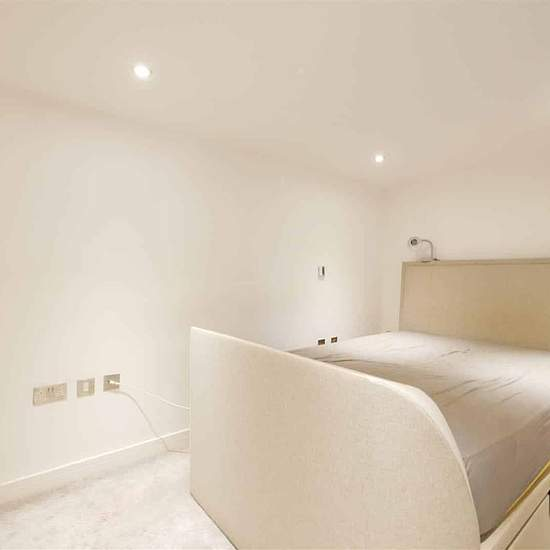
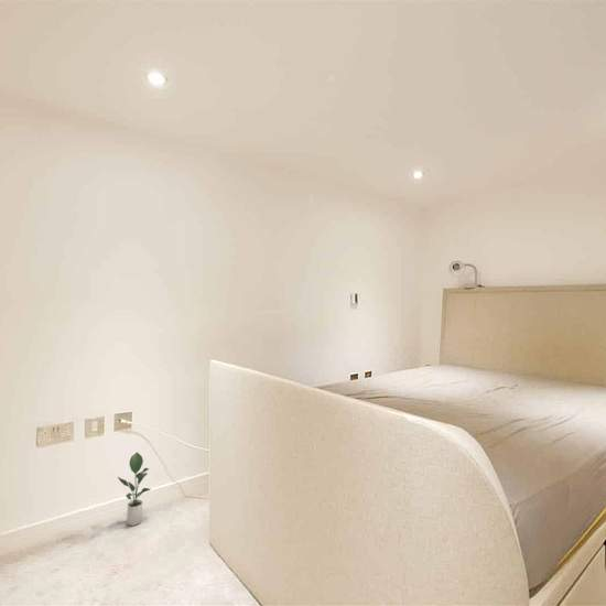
+ potted plant [117,452,152,527]
